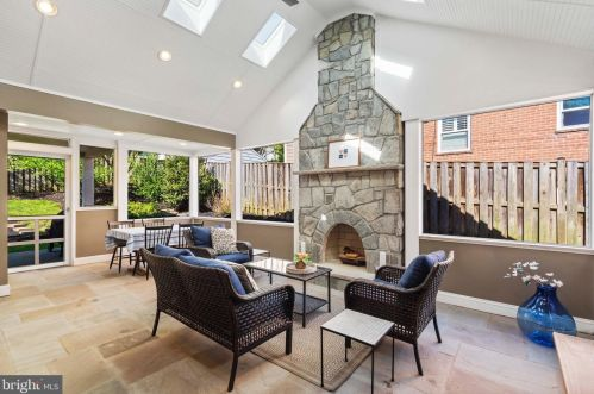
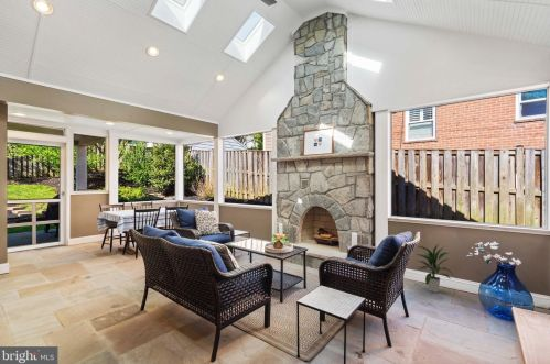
+ indoor plant [414,244,454,294]
